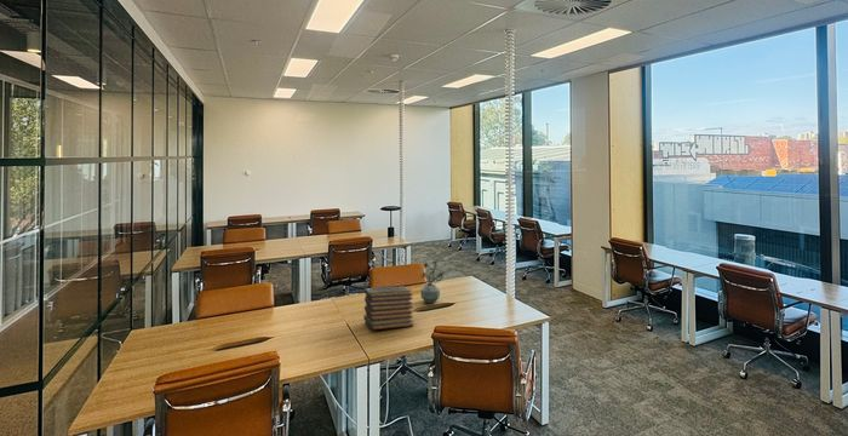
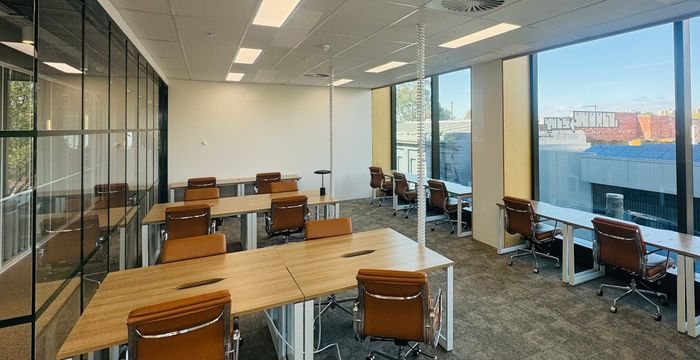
- potted plant [419,258,445,304]
- book stack [362,286,414,332]
